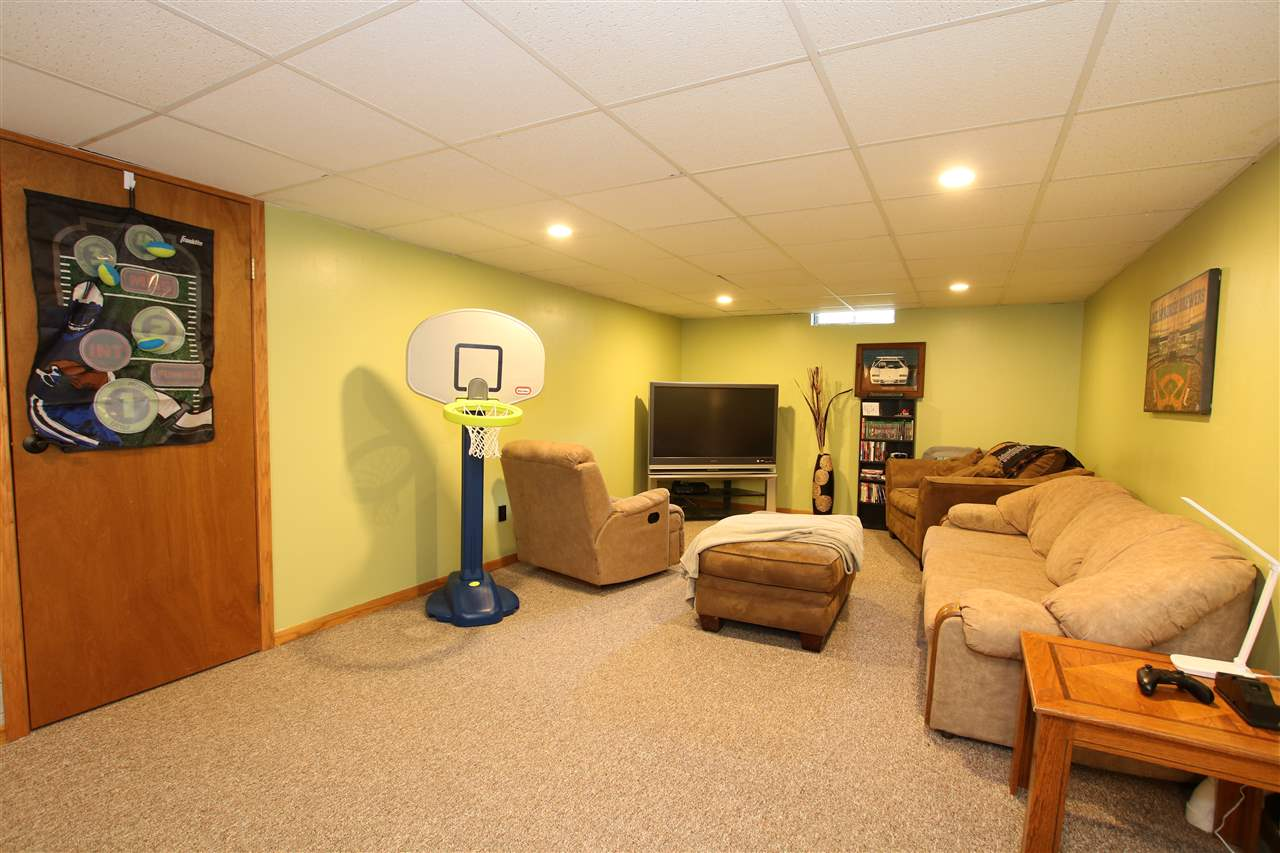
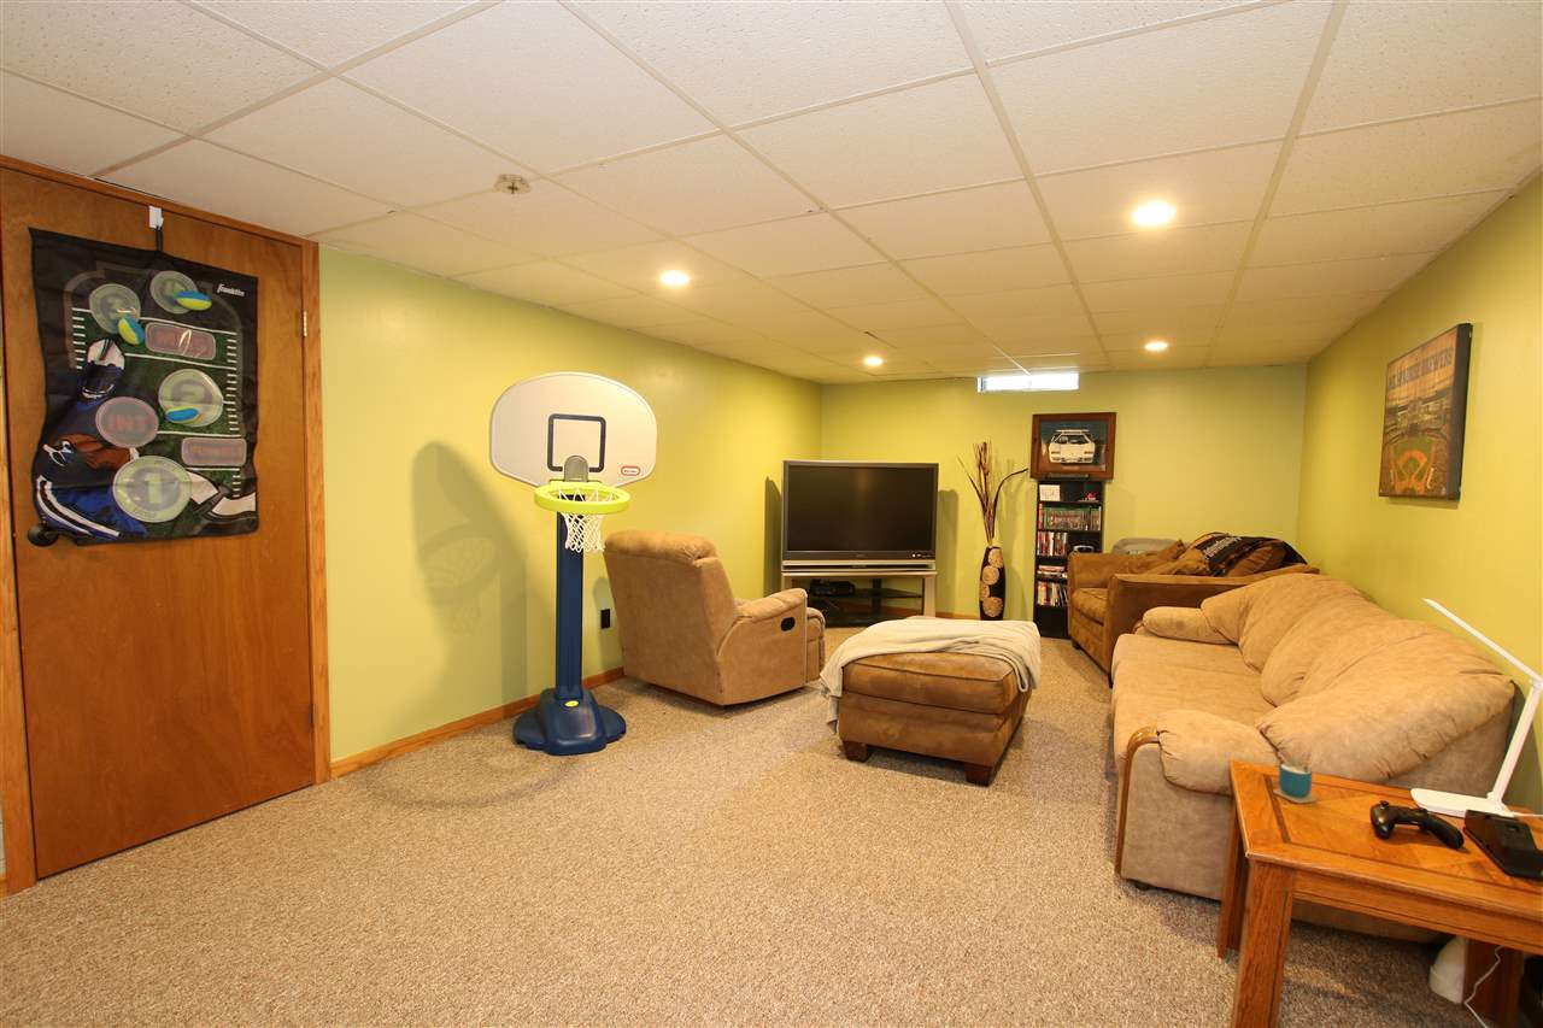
+ cup [1272,752,1318,804]
+ smoke detector [491,172,533,195]
